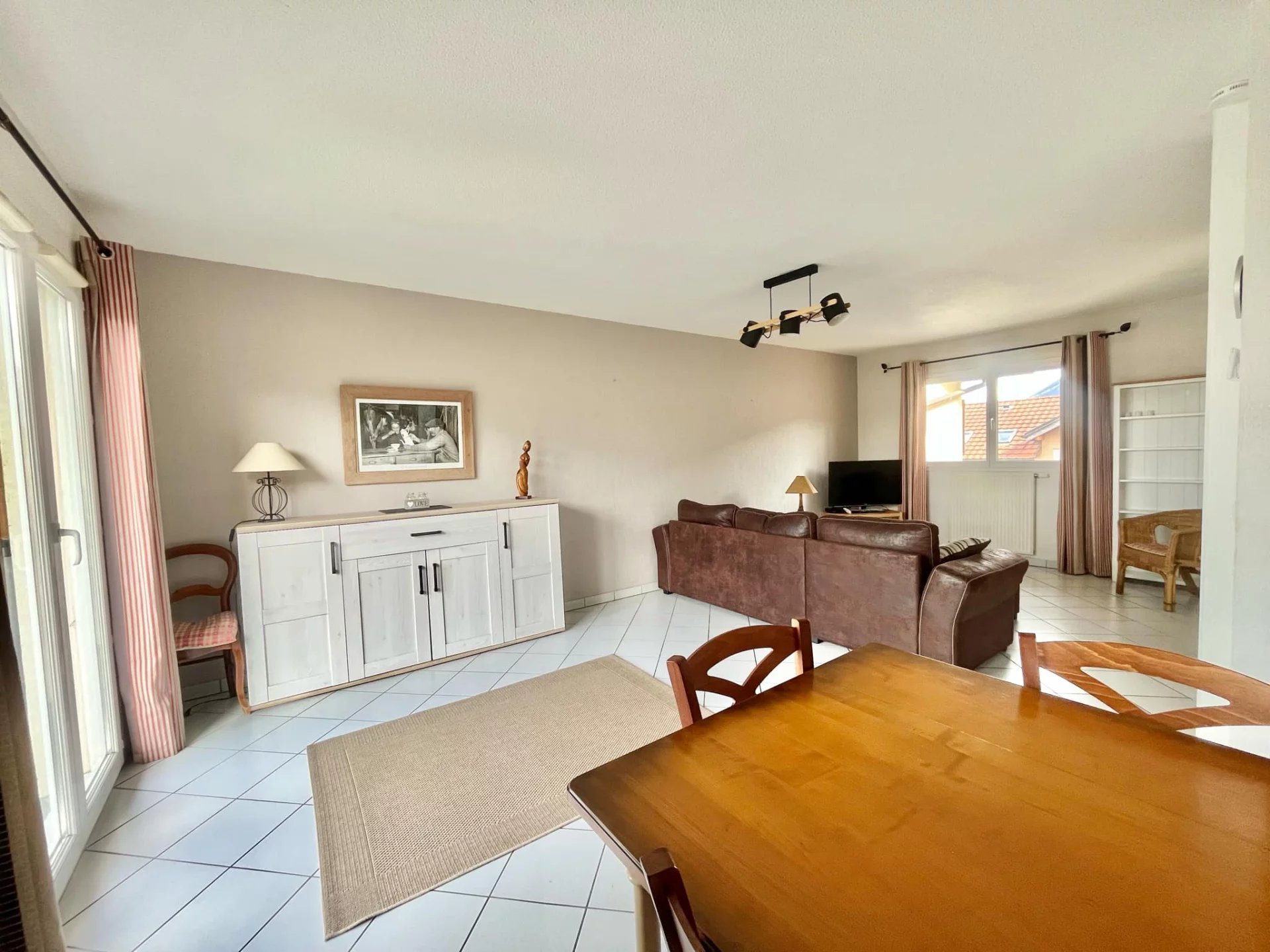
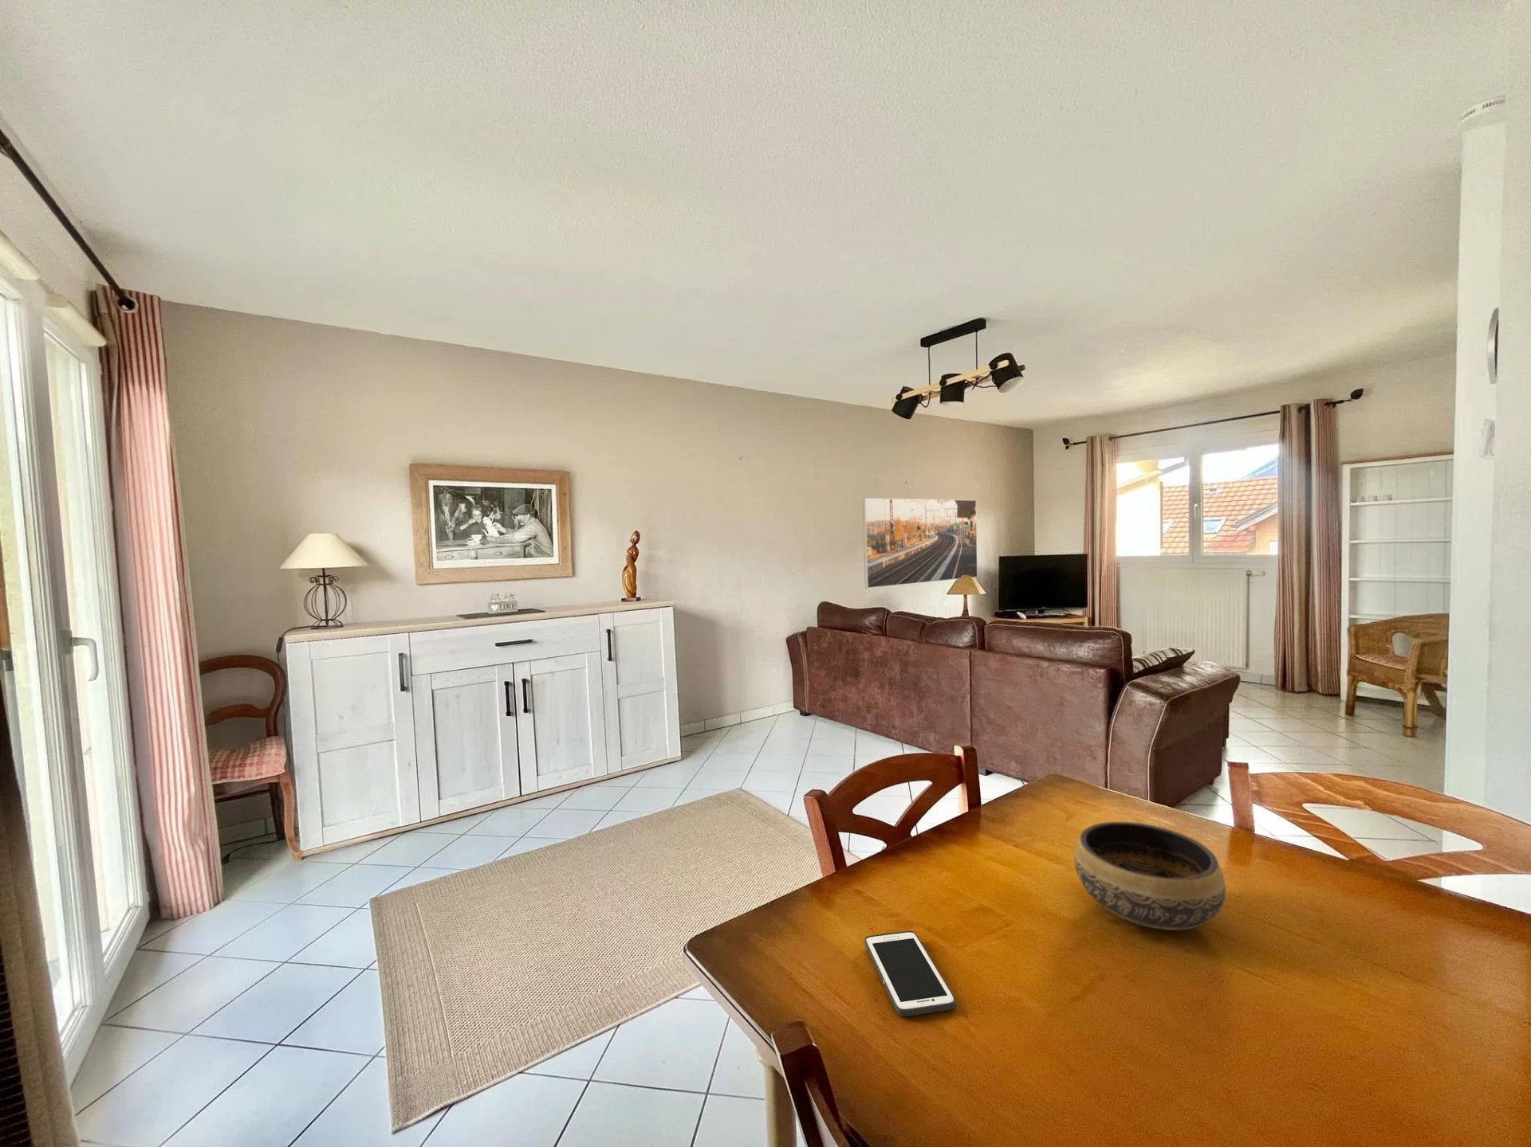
+ bowl [1073,822,1226,931]
+ cell phone [864,930,957,1017]
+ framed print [862,498,979,589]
